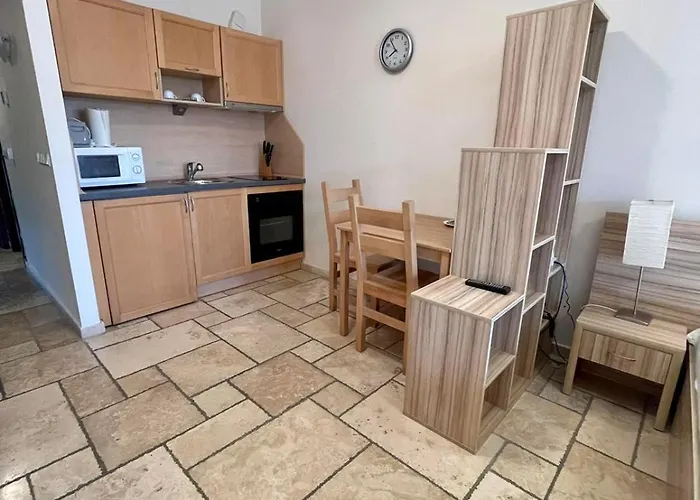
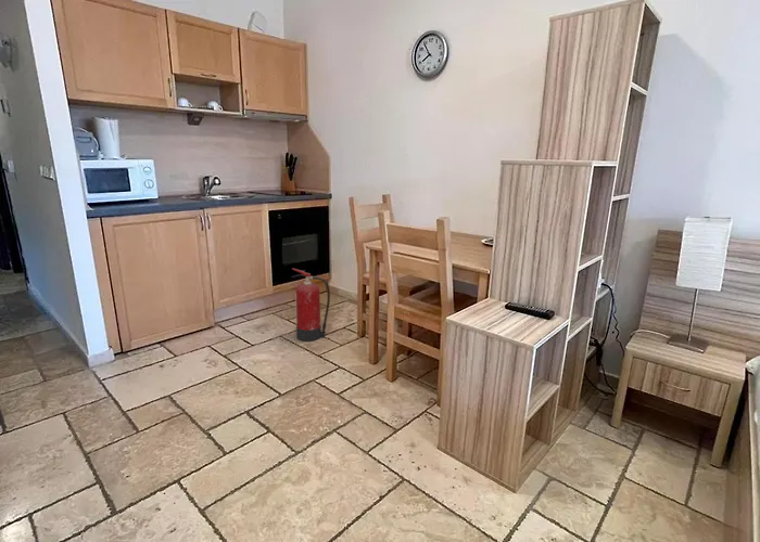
+ fire extinguisher [291,268,331,343]
